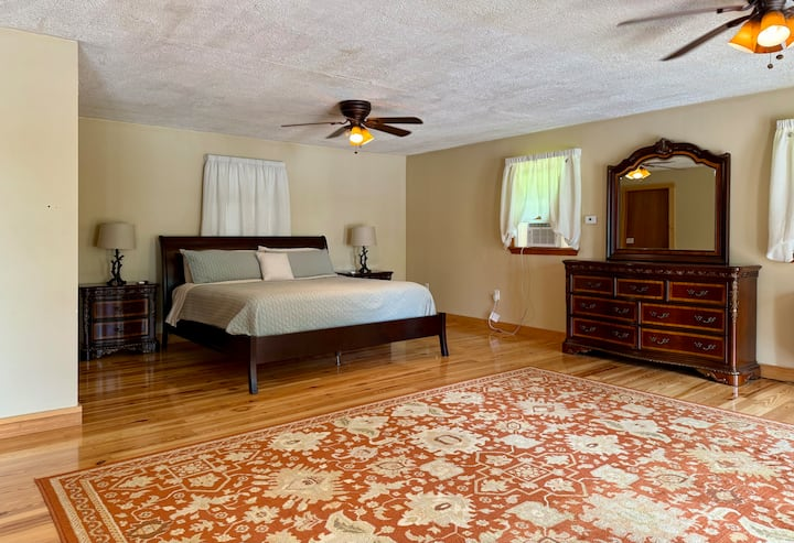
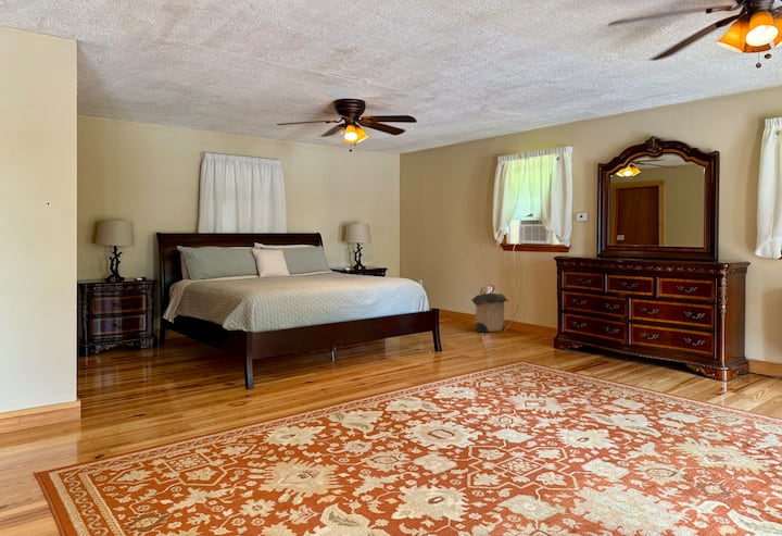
+ laundry hamper [470,284,509,333]
